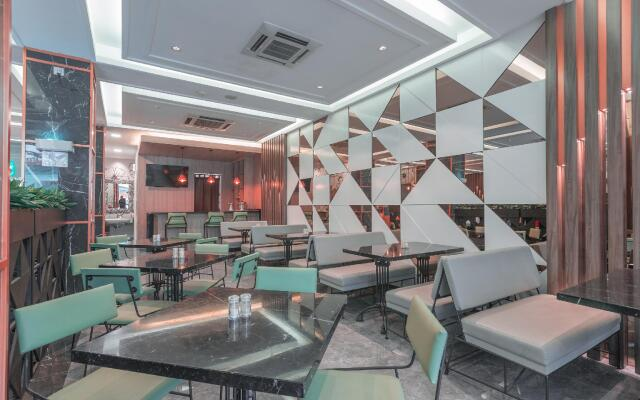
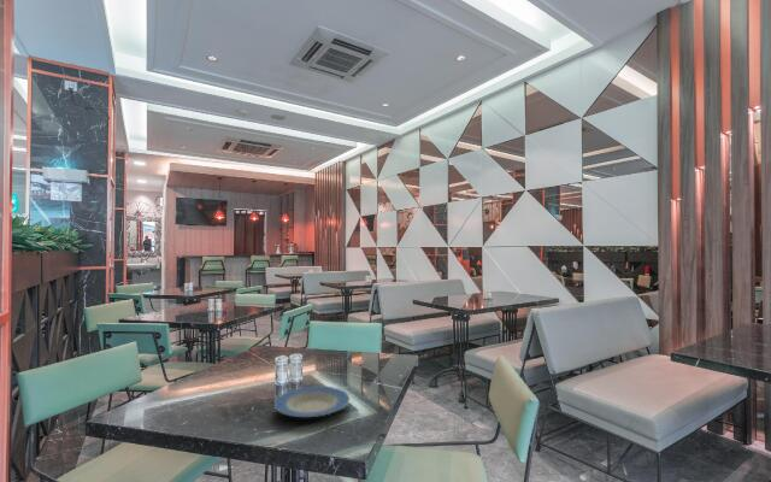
+ plate [273,386,351,418]
